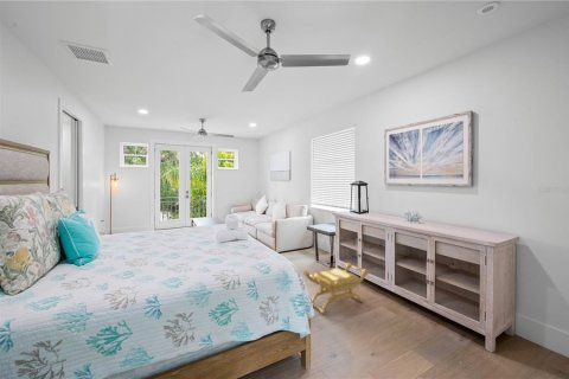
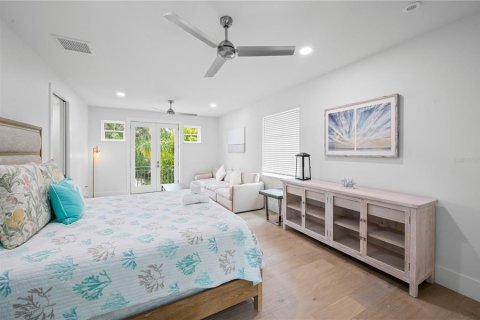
- stool [302,262,370,315]
